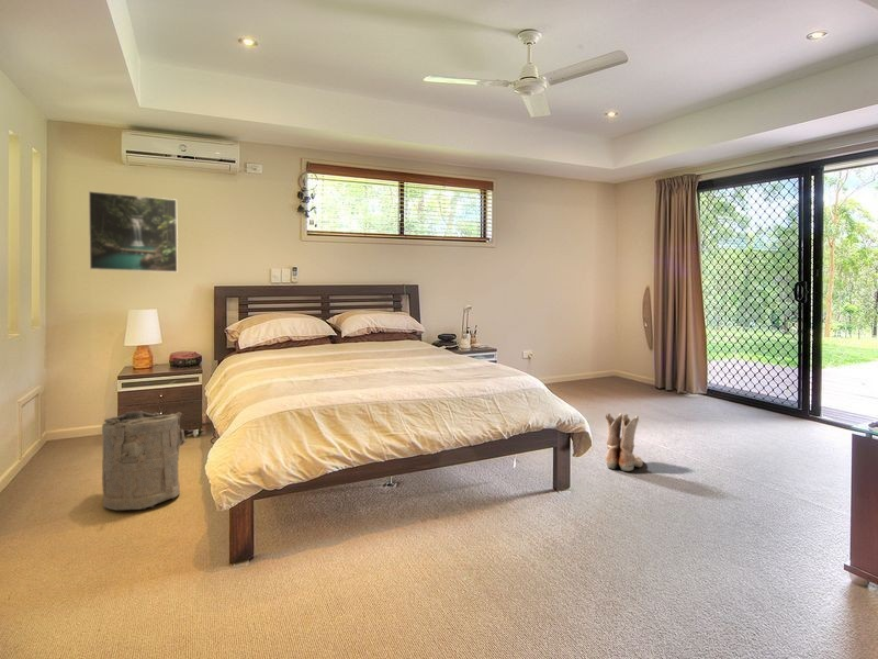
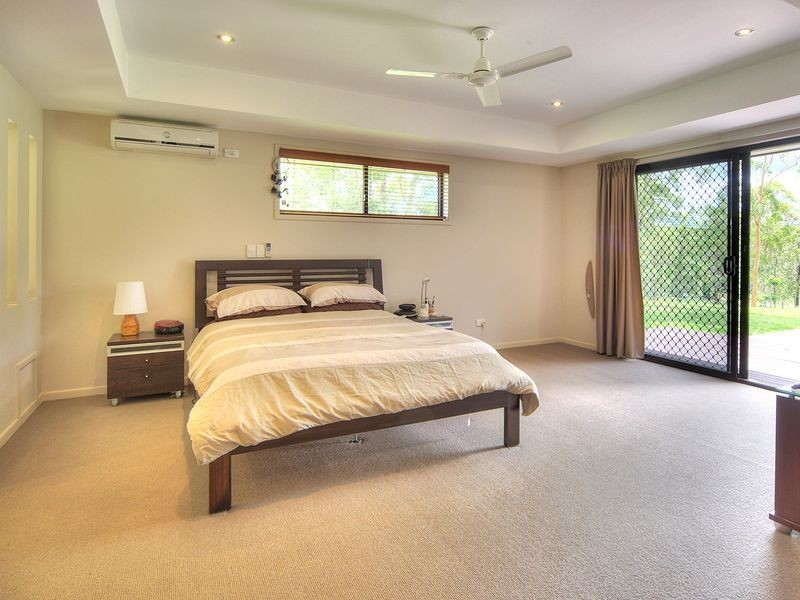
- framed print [88,190,179,273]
- boots [605,412,645,472]
- laundry hamper [101,410,188,511]
